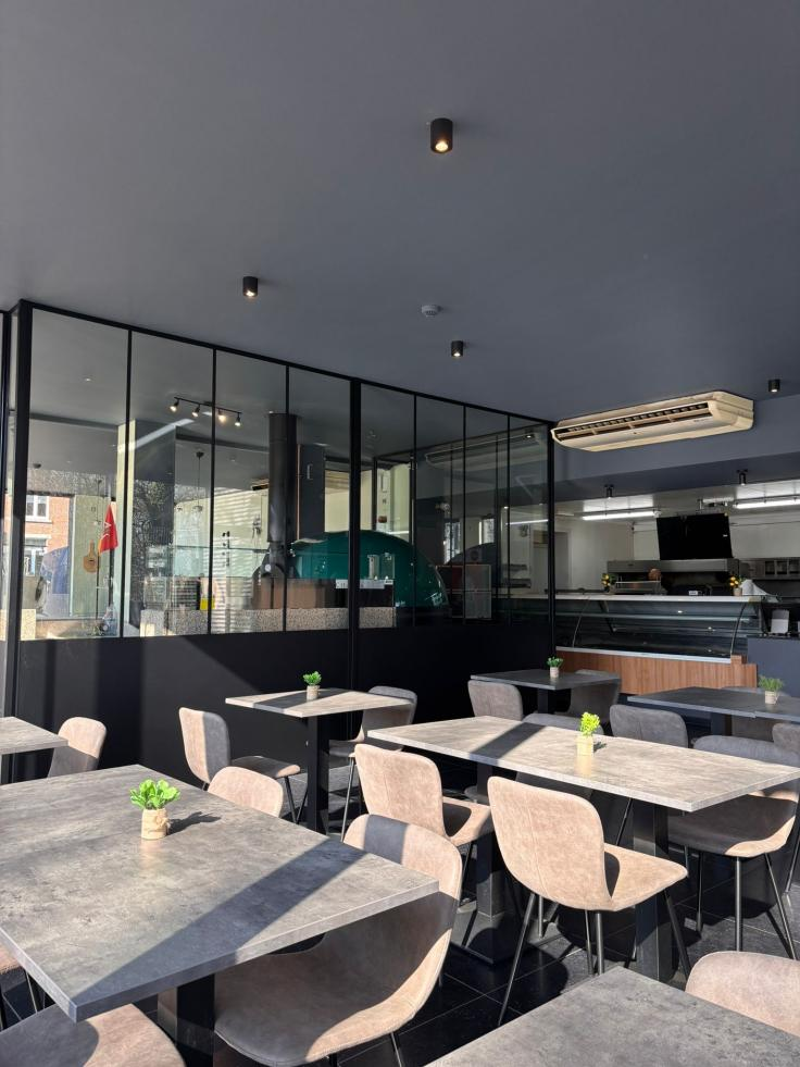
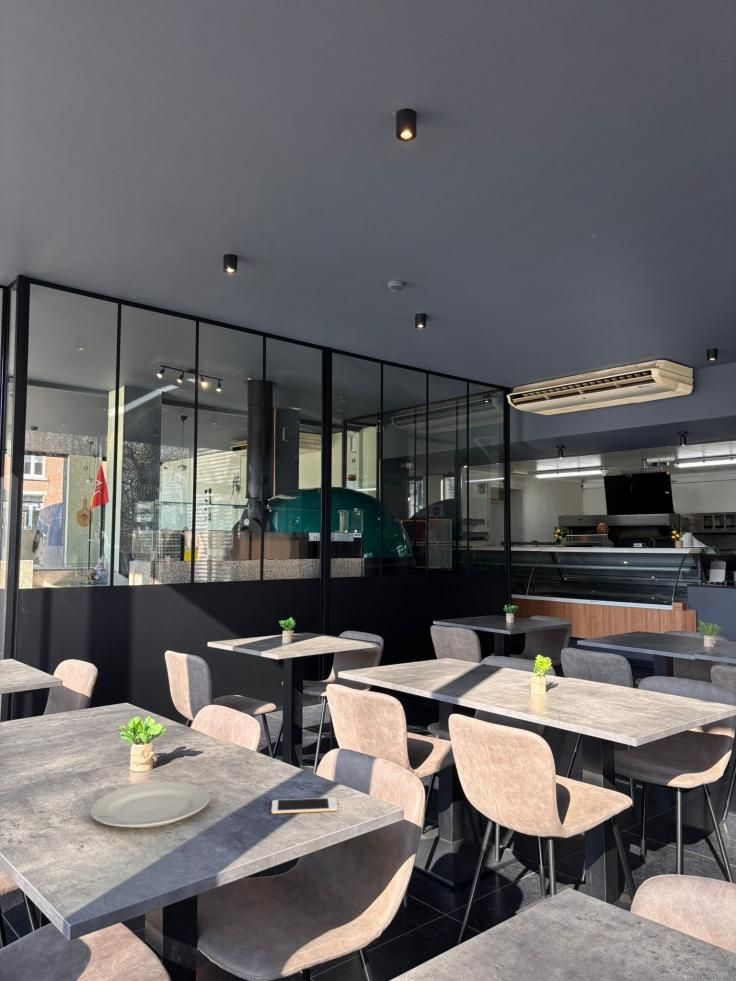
+ cell phone [271,797,338,815]
+ chinaware [89,781,211,829]
